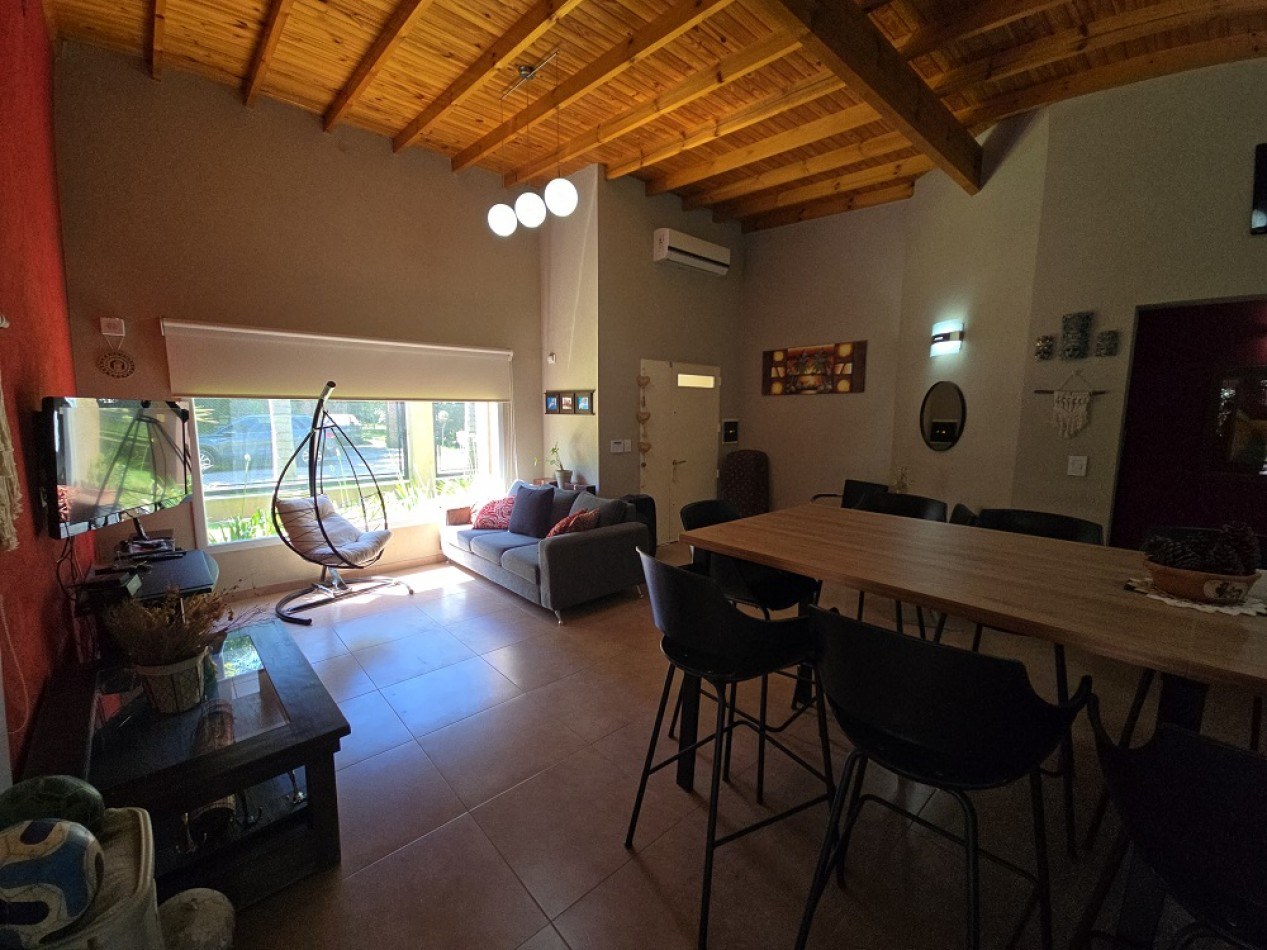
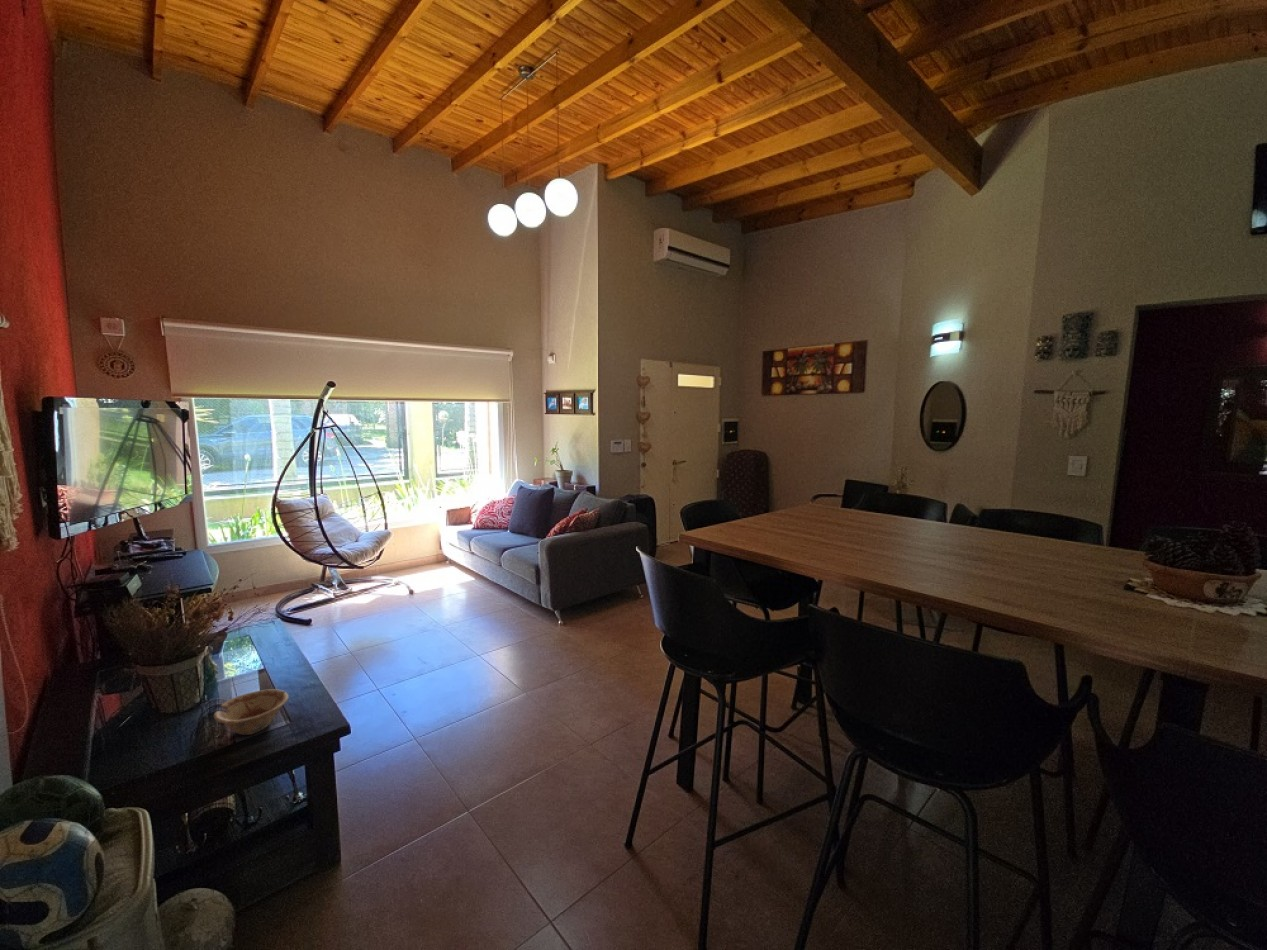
+ dish [213,688,290,736]
